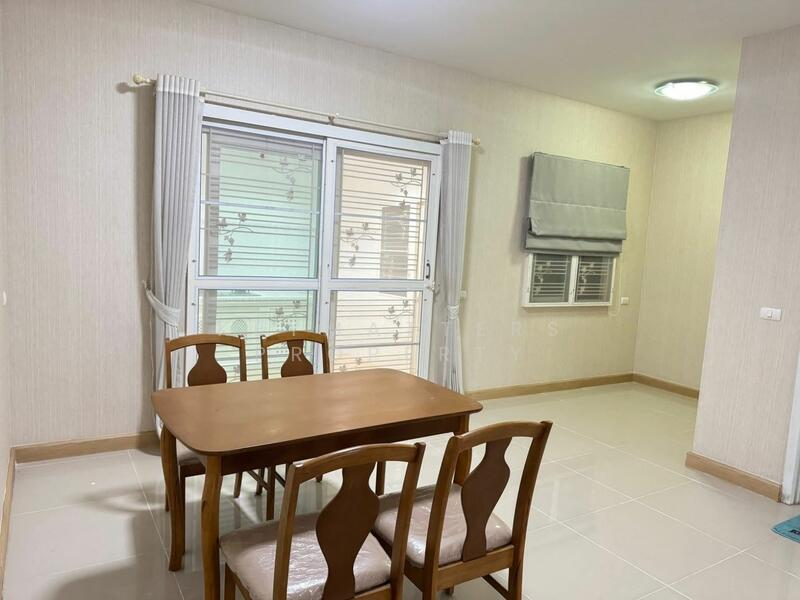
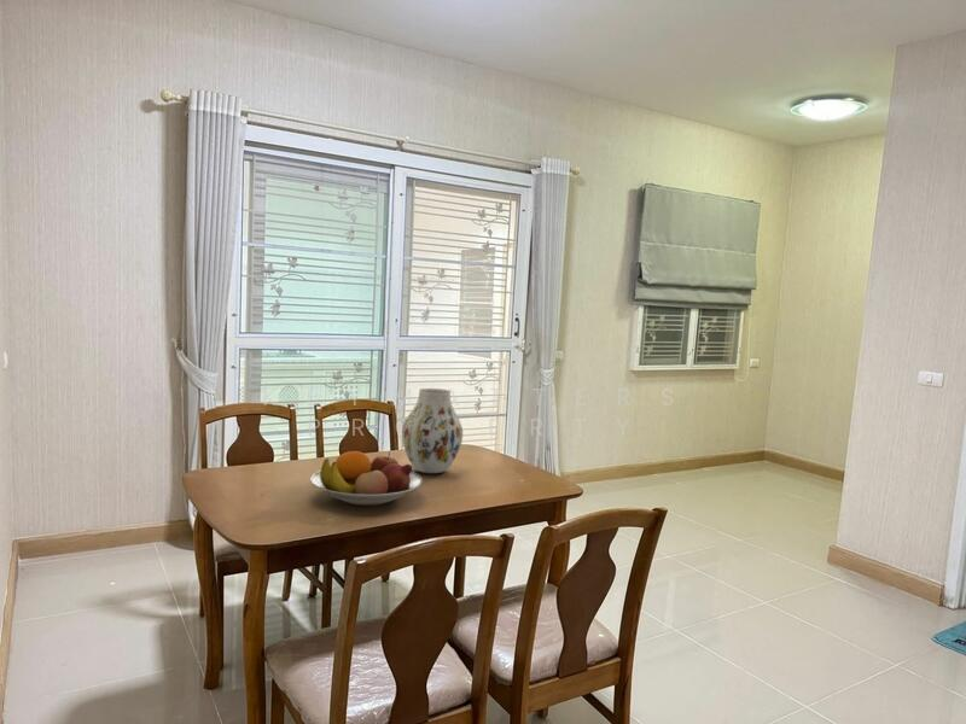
+ fruit bowl [309,450,424,507]
+ vase [401,387,464,474]
